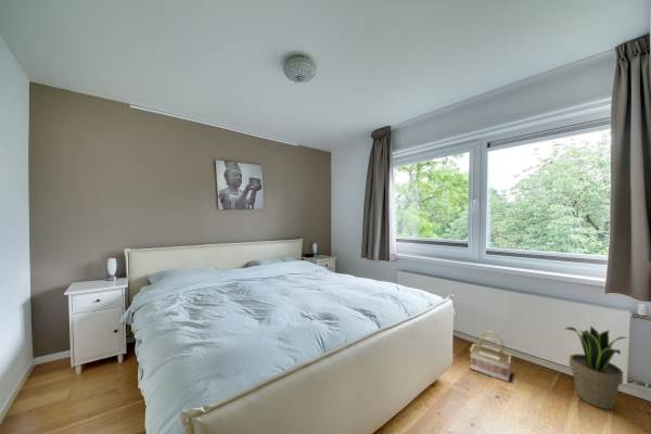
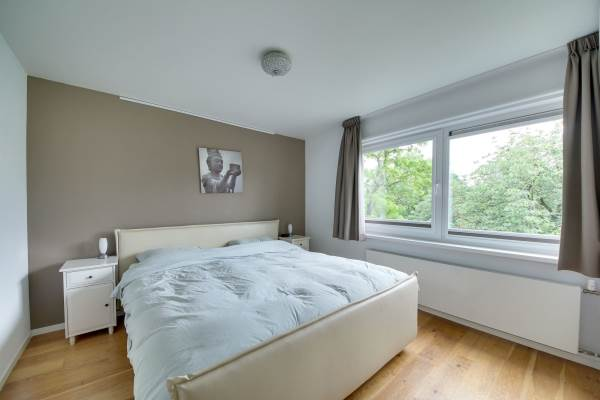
- basket [469,330,512,383]
- potted plant [564,326,628,410]
